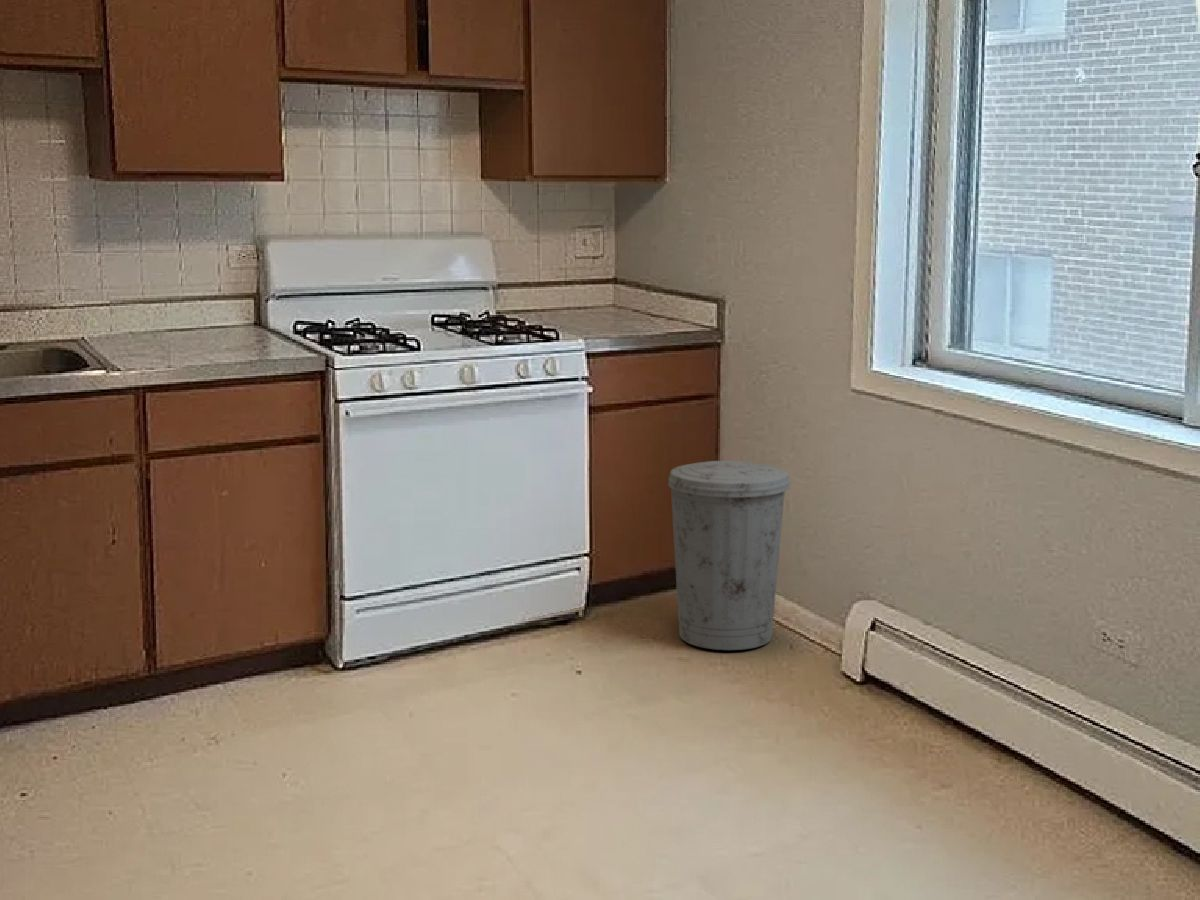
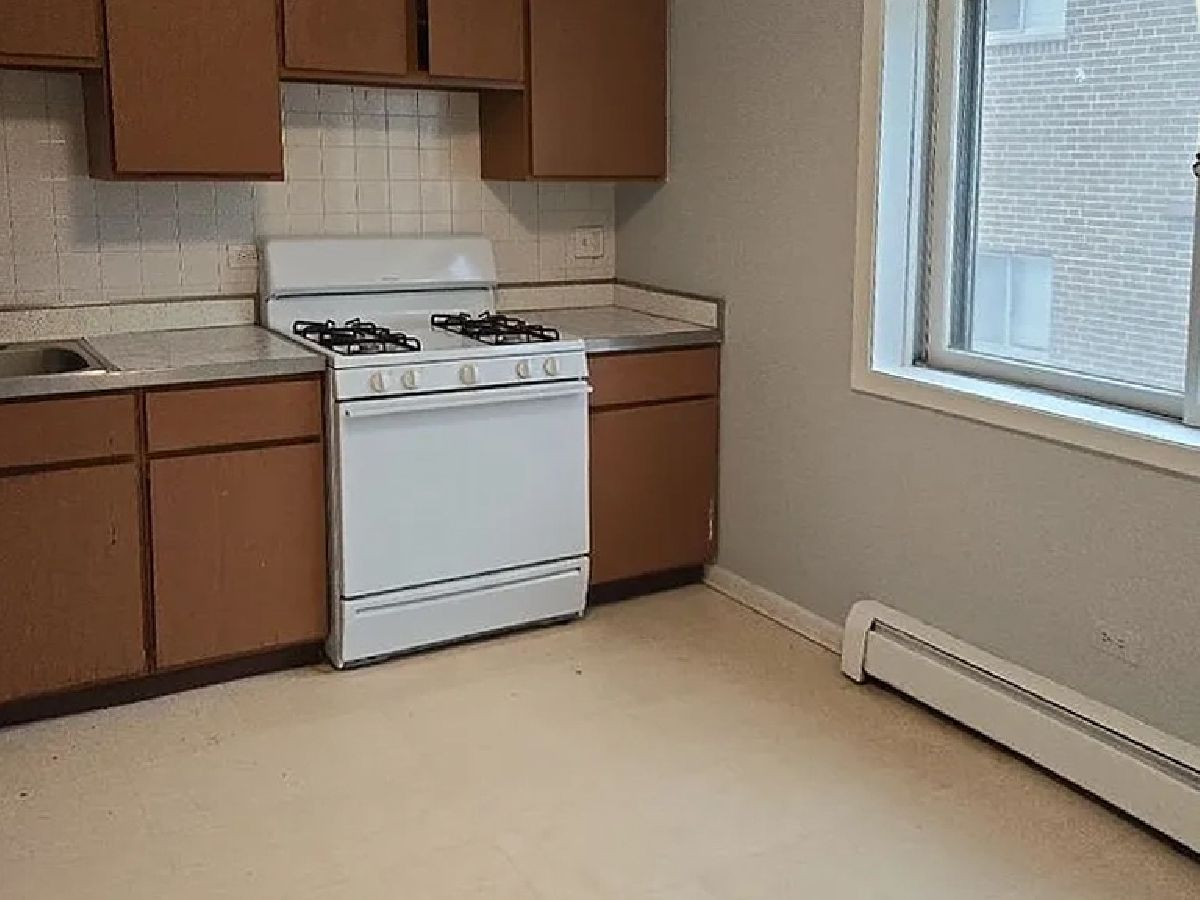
- trash can [667,460,791,651]
